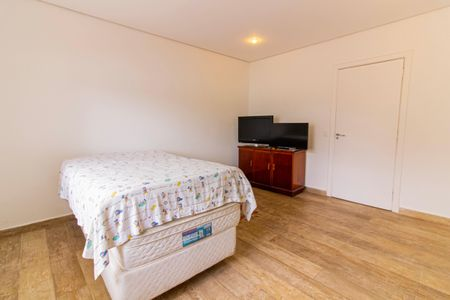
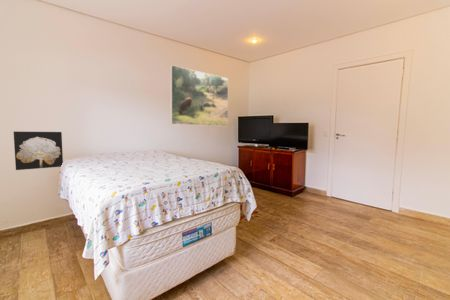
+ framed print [169,64,229,127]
+ wall art [13,131,64,171]
